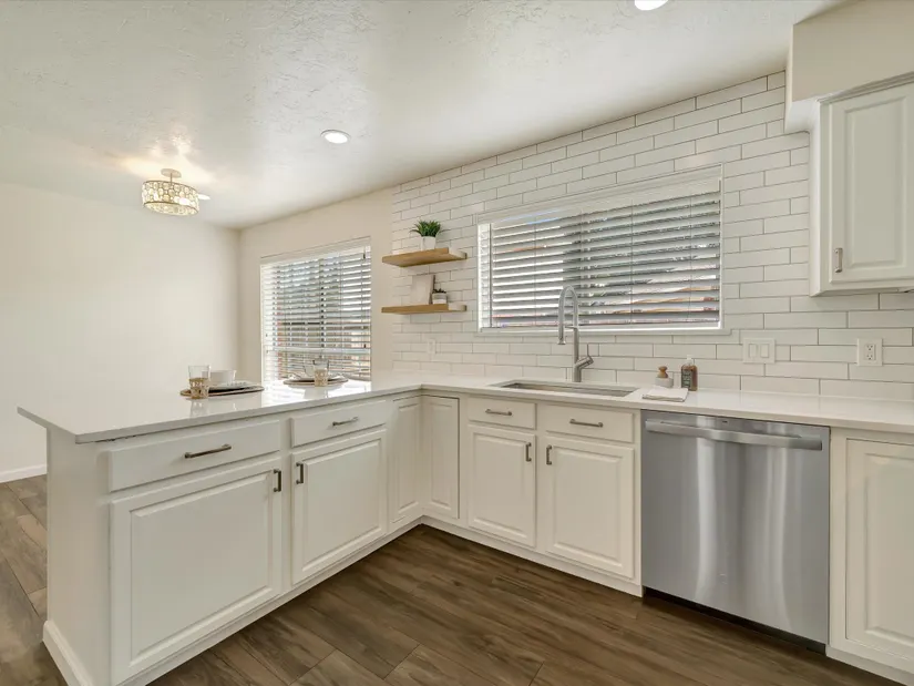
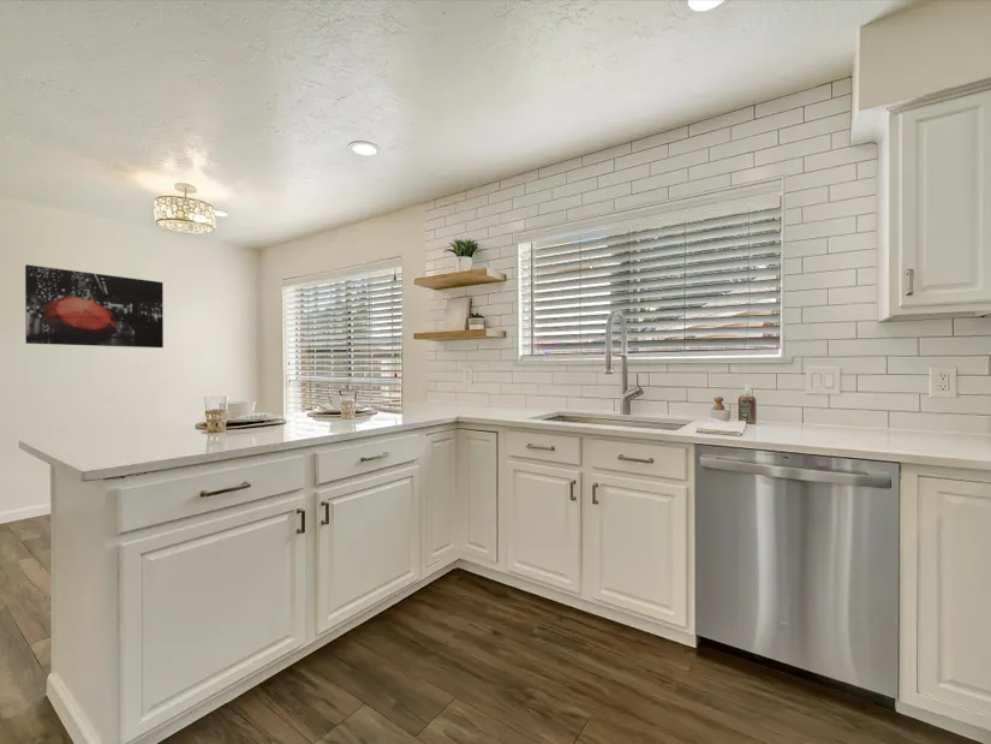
+ wall art [24,263,165,349]
